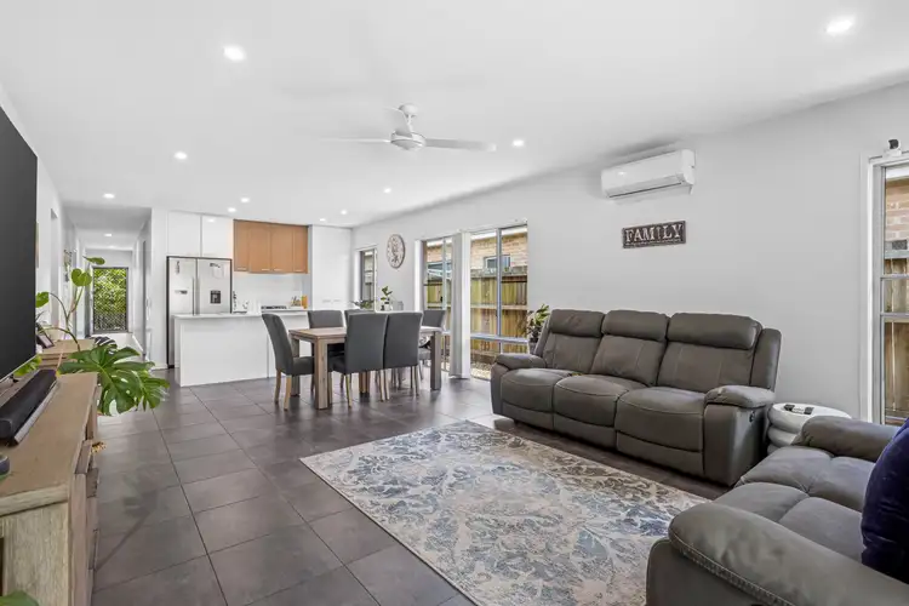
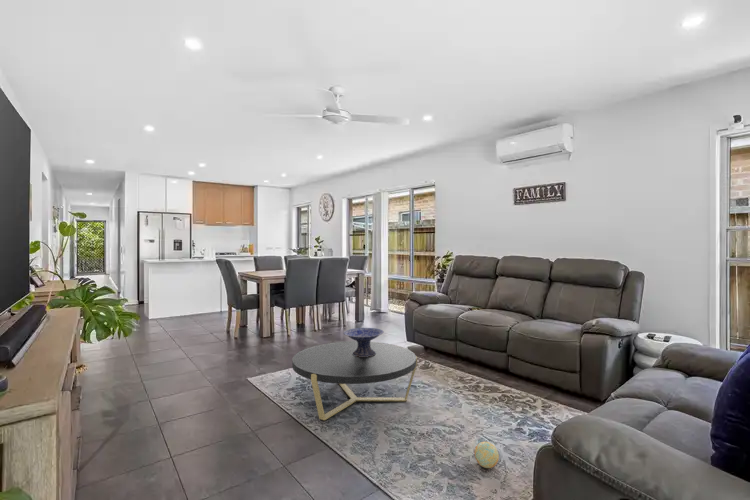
+ decorative bowl [342,327,385,357]
+ ball [473,441,500,469]
+ coffee table [291,340,418,421]
